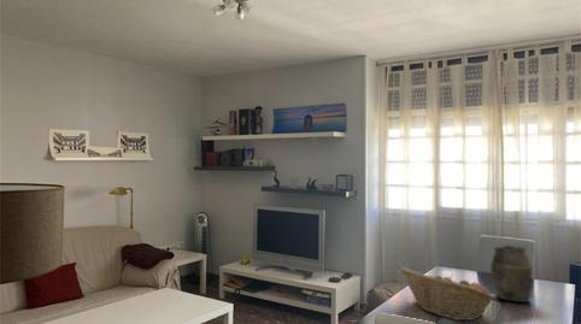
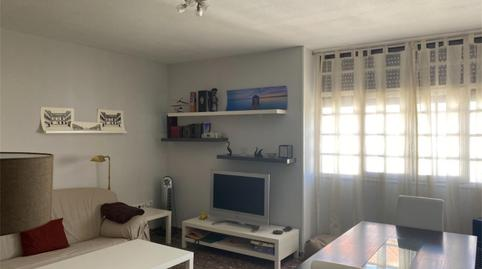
- vase [489,245,534,304]
- fruit basket [399,266,497,322]
